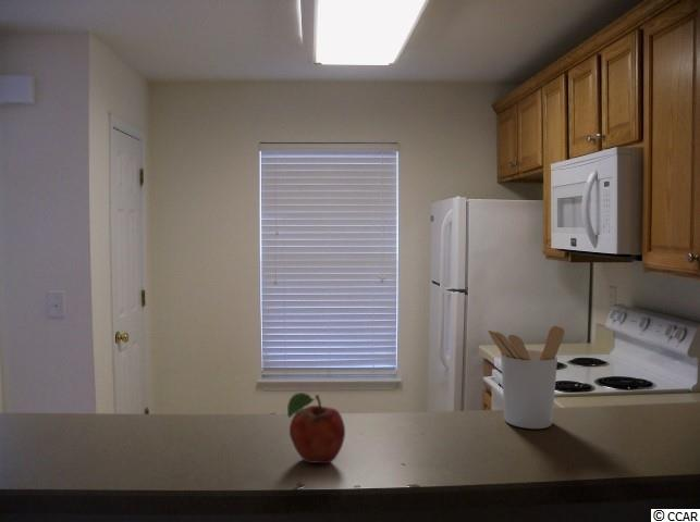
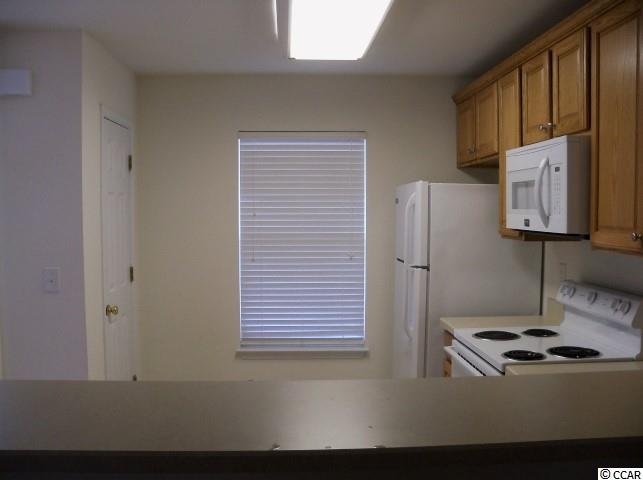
- utensil holder [488,325,565,430]
- fruit [286,391,346,464]
